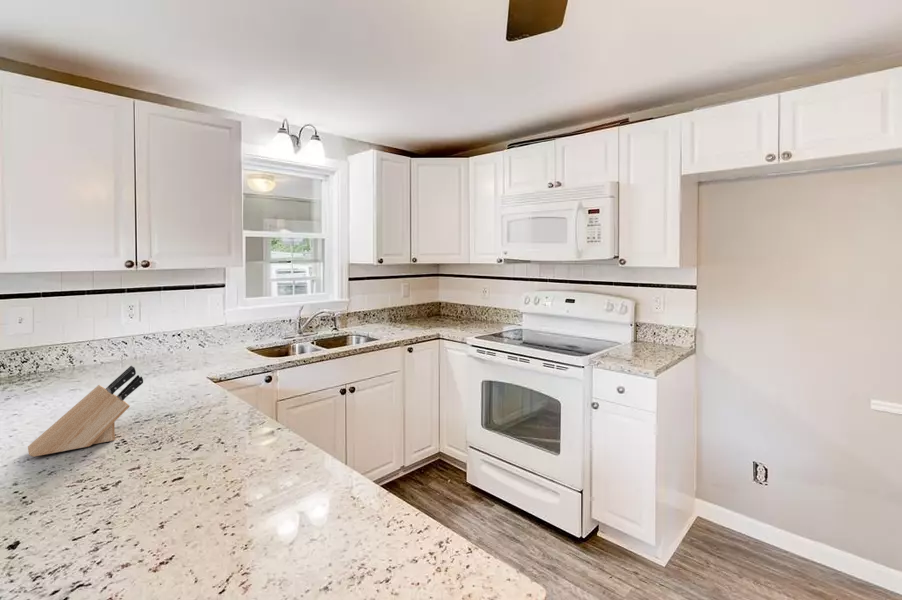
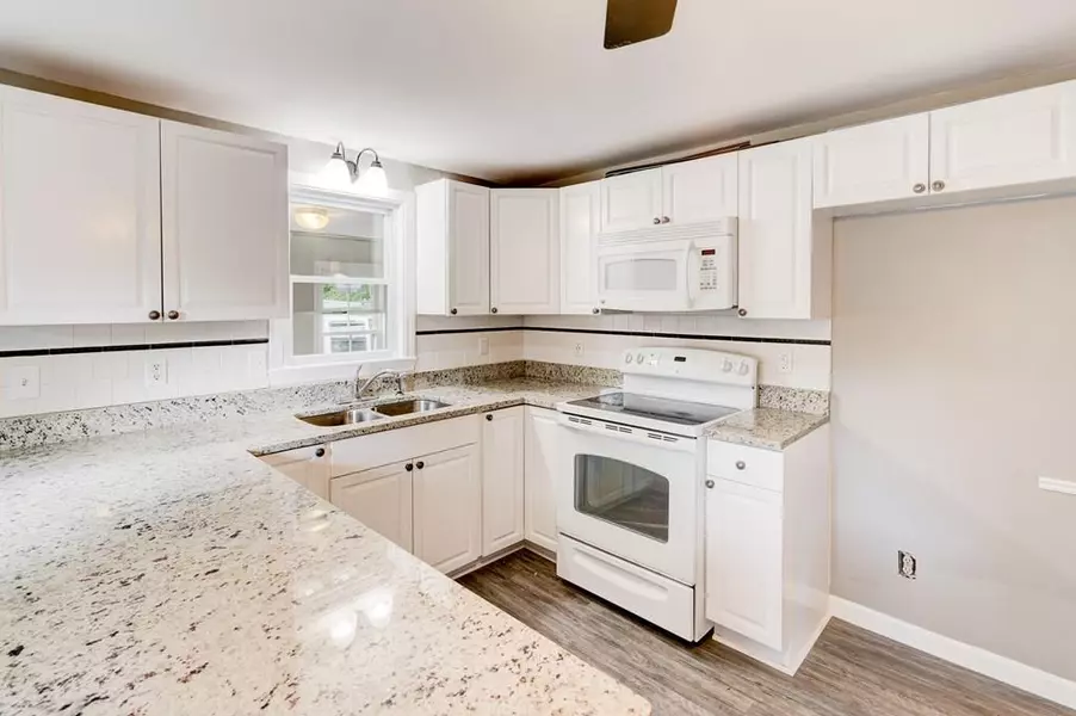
- knife block [27,365,144,458]
